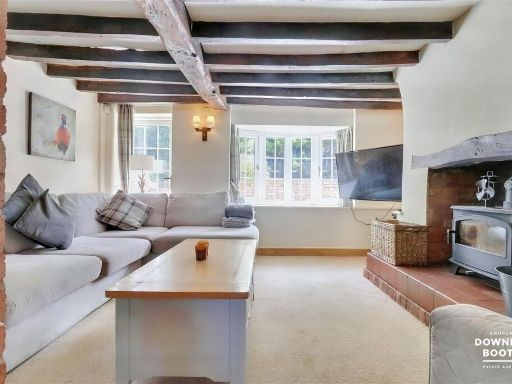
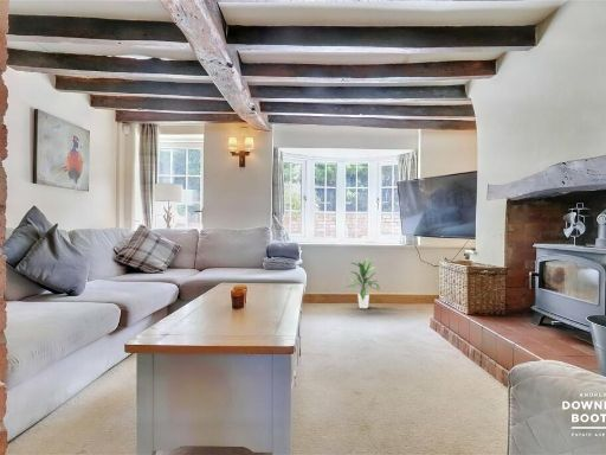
+ indoor plant [347,256,381,309]
